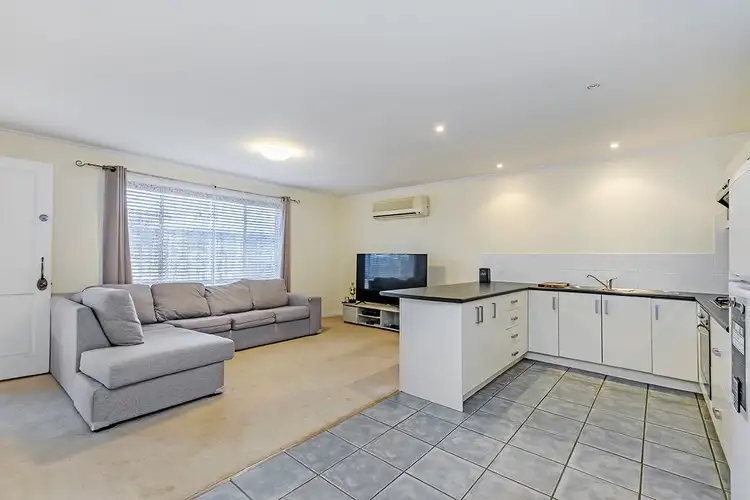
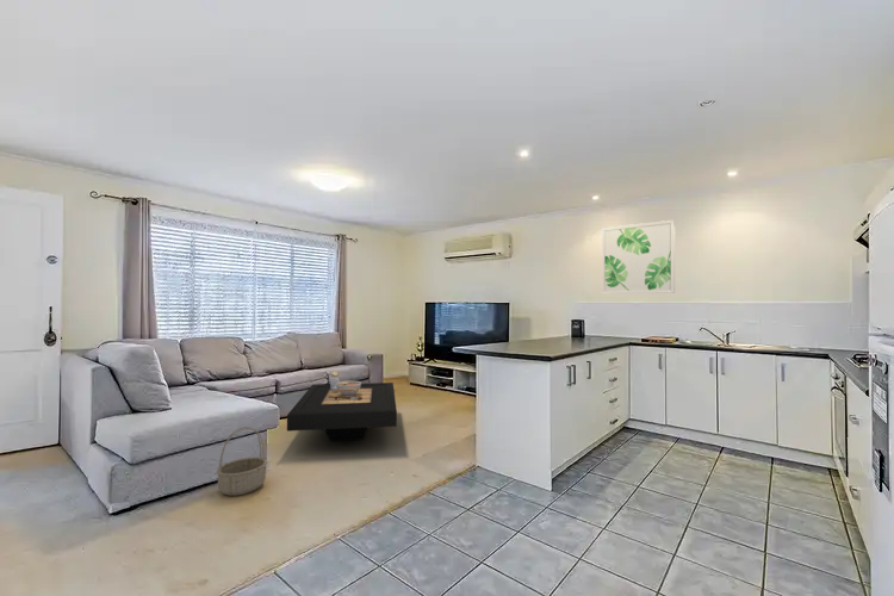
+ coffee table [286,371,398,442]
+ wall art [601,219,676,294]
+ basket [216,426,268,497]
